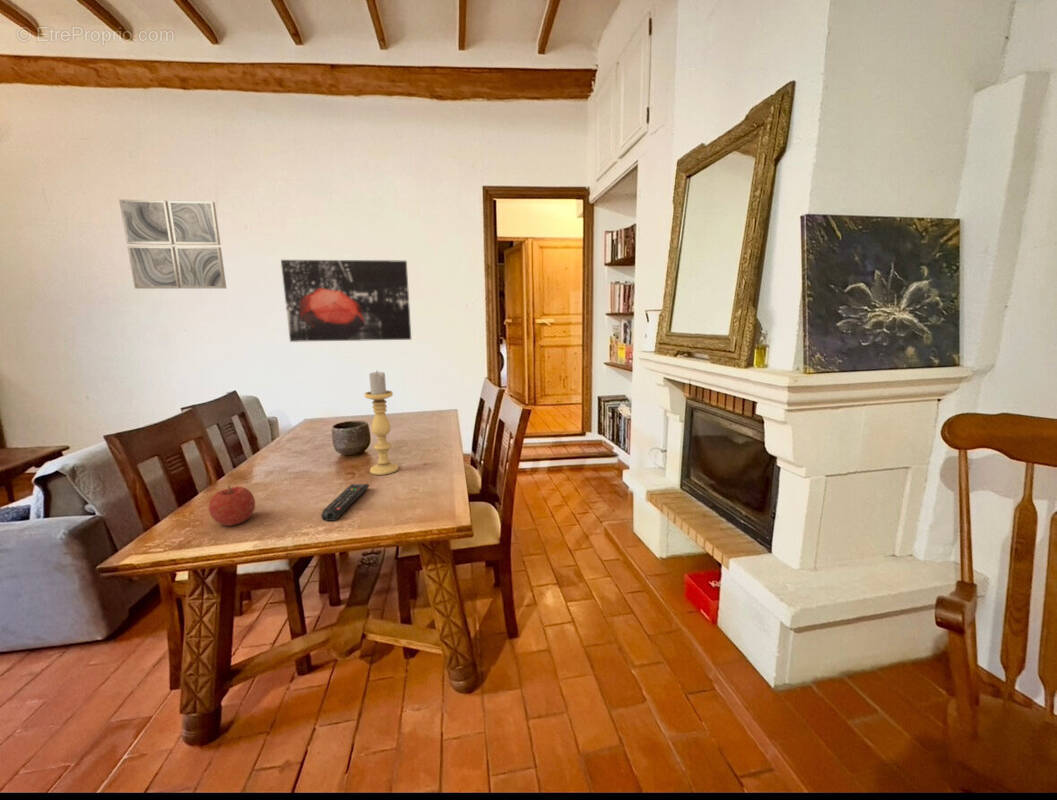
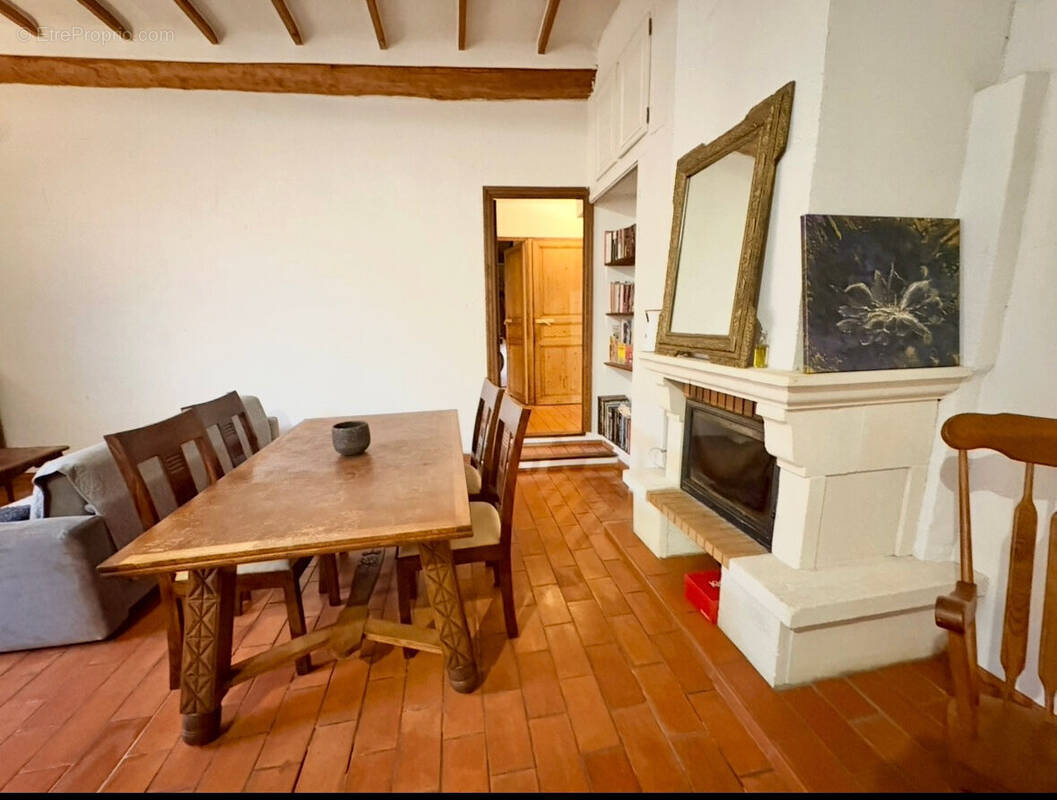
- wall art [280,259,412,343]
- fruit [208,485,256,527]
- wall art [118,199,227,290]
- candle holder [364,371,400,476]
- remote control [320,483,370,522]
